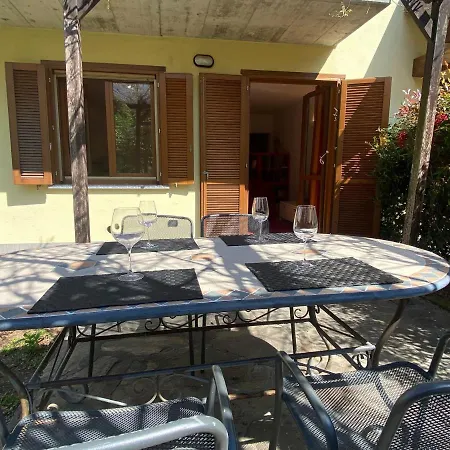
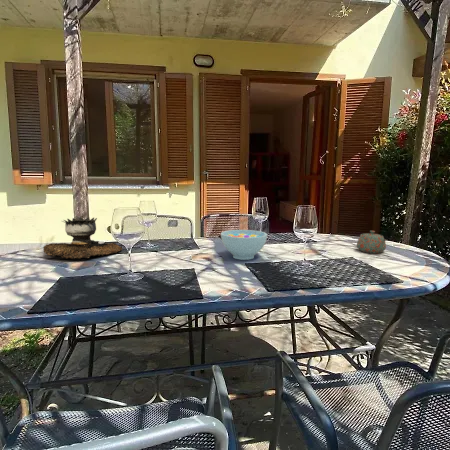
+ brazier [42,216,123,260]
+ teapot [356,230,387,254]
+ bowl [220,229,268,261]
